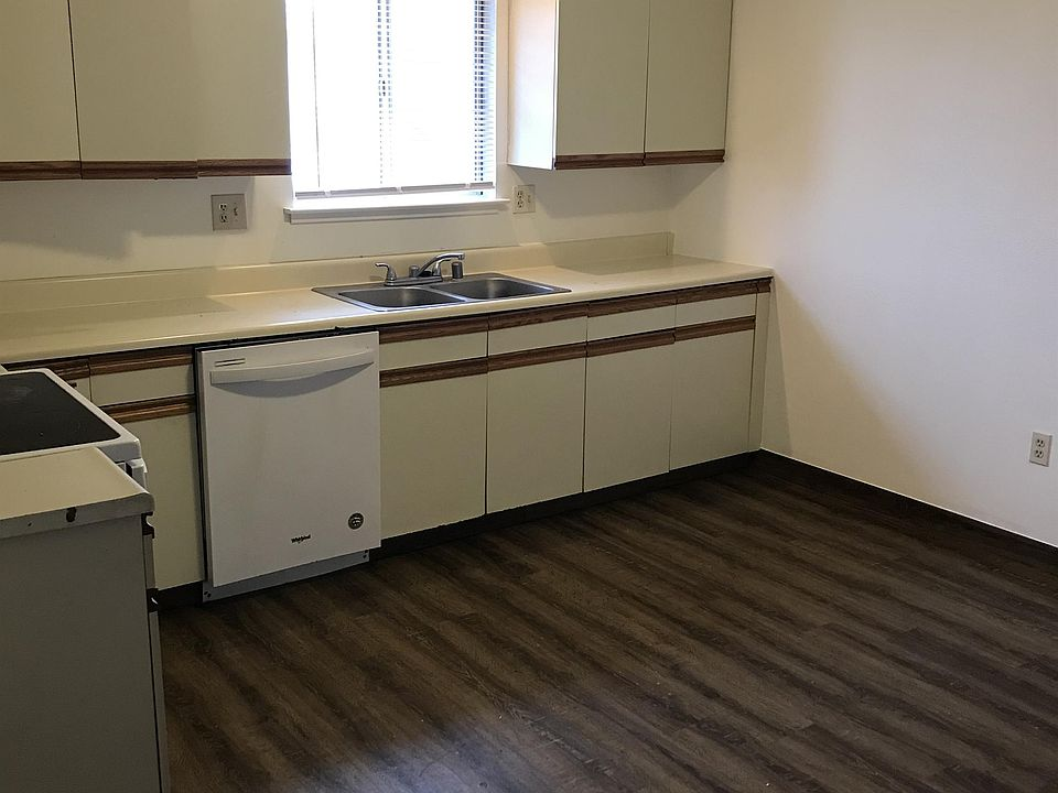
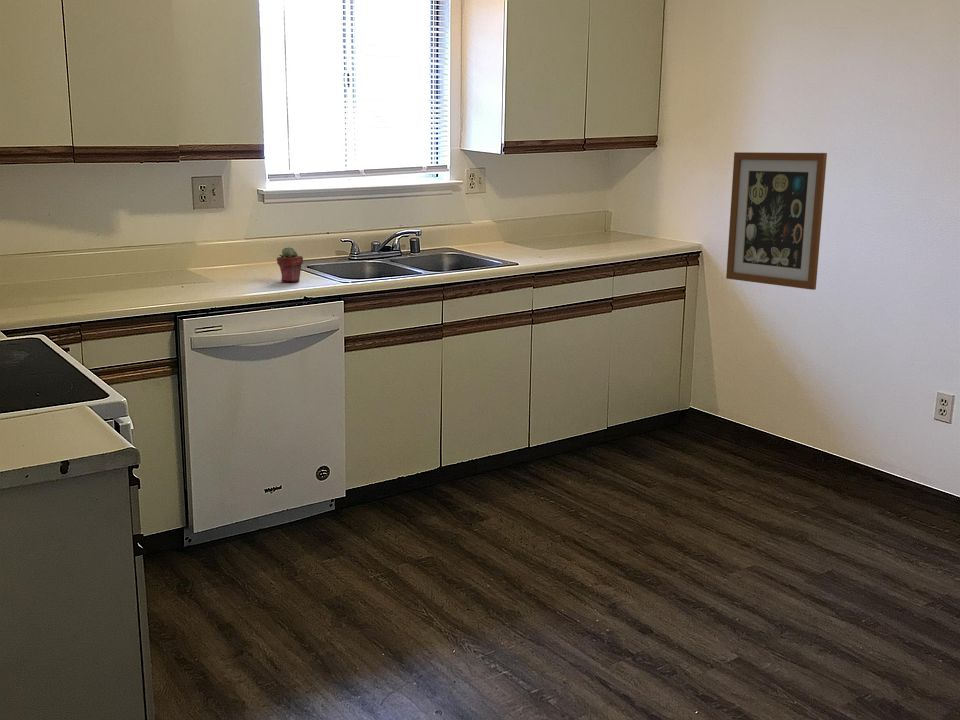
+ wall art [725,151,828,291]
+ potted succulent [276,246,304,283]
